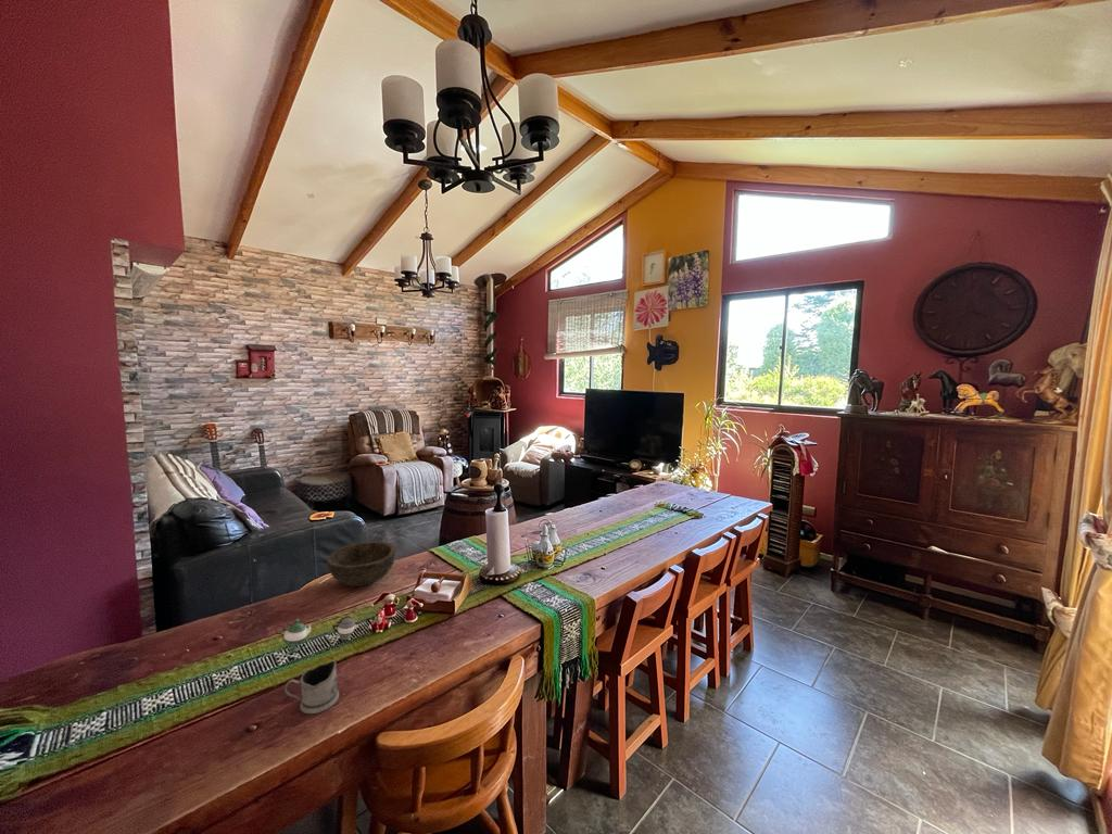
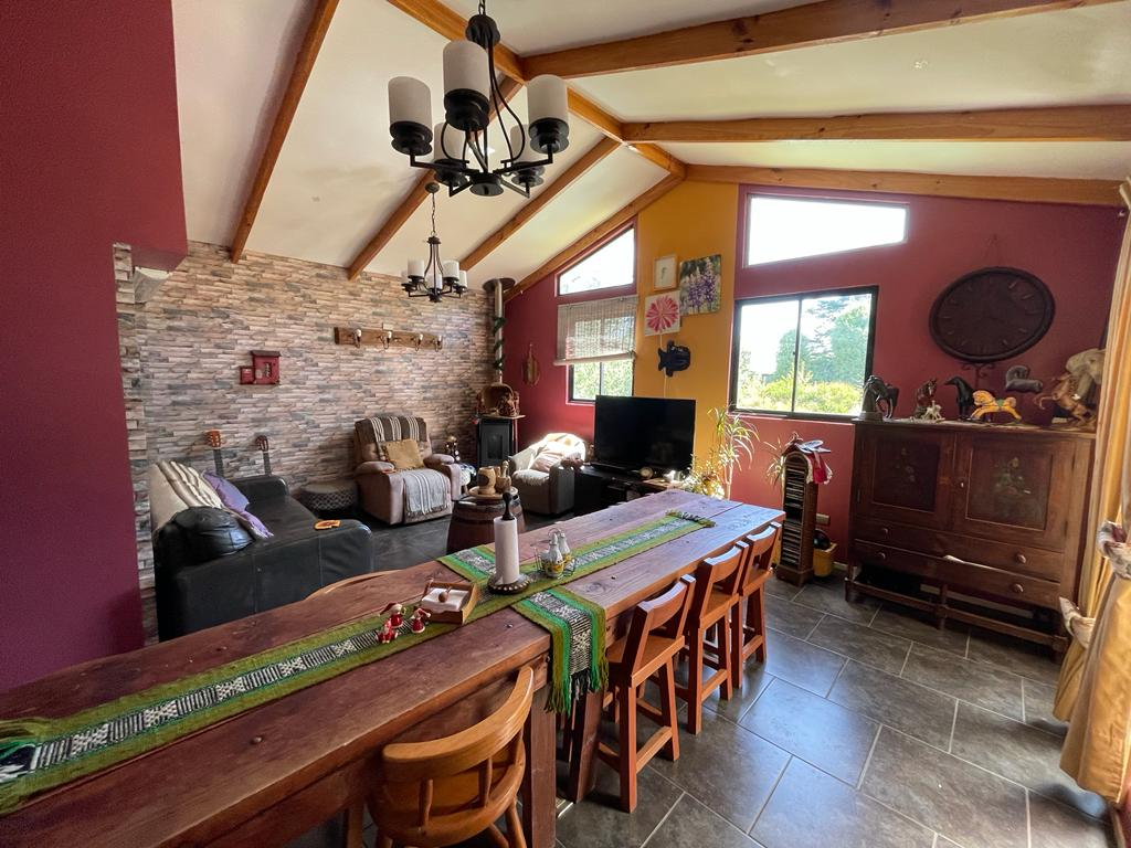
- bowl [326,540,397,587]
- tea glass holder [283,660,340,715]
- teapot [275,615,362,654]
